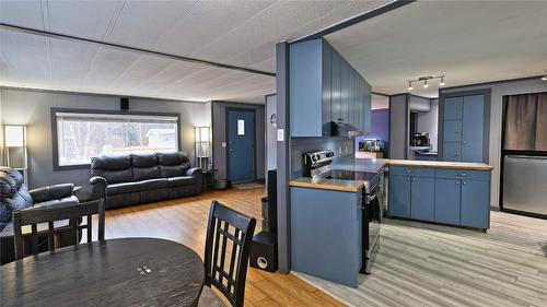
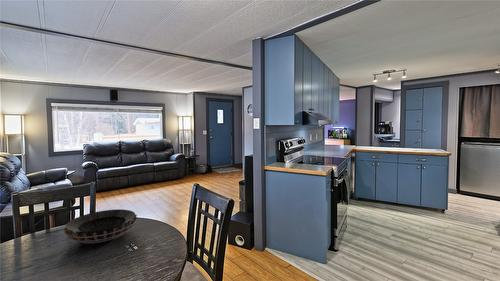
+ decorative bowl [63,208,138,244]
